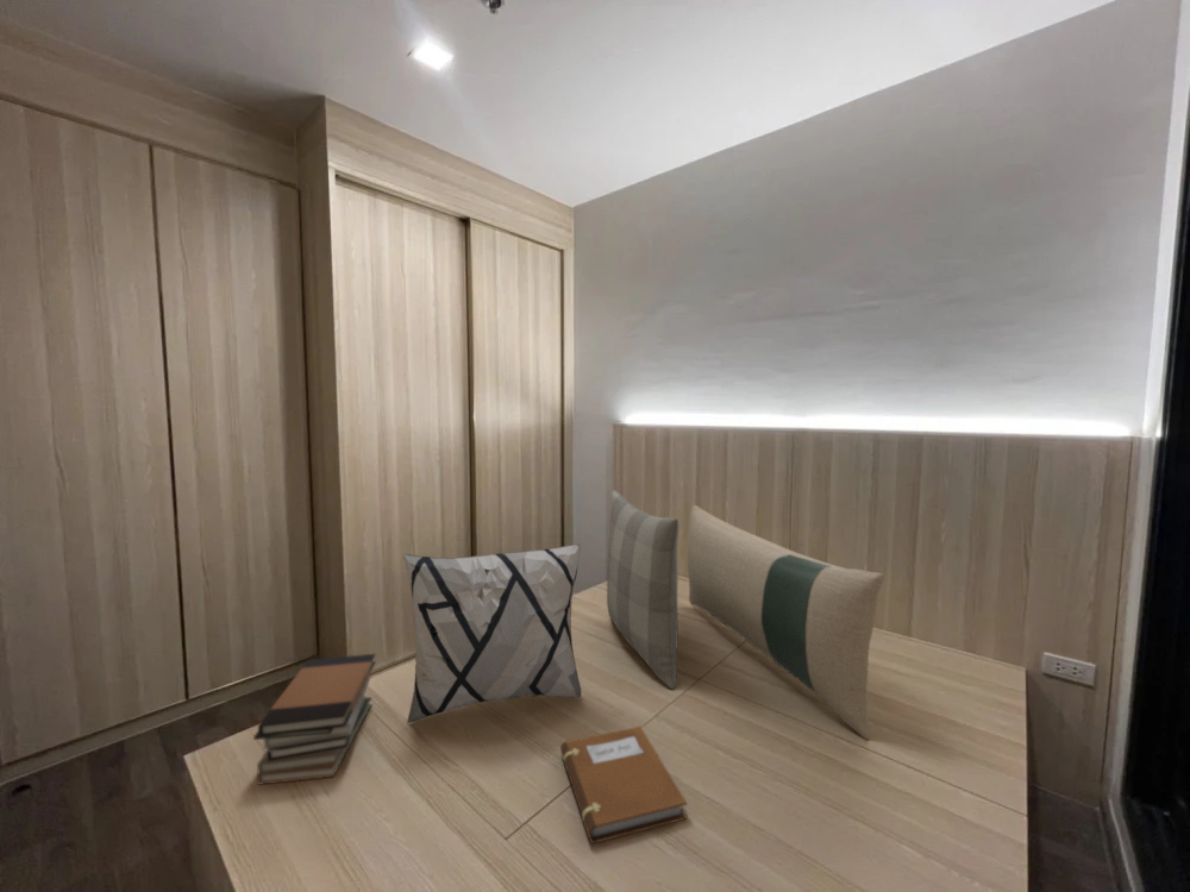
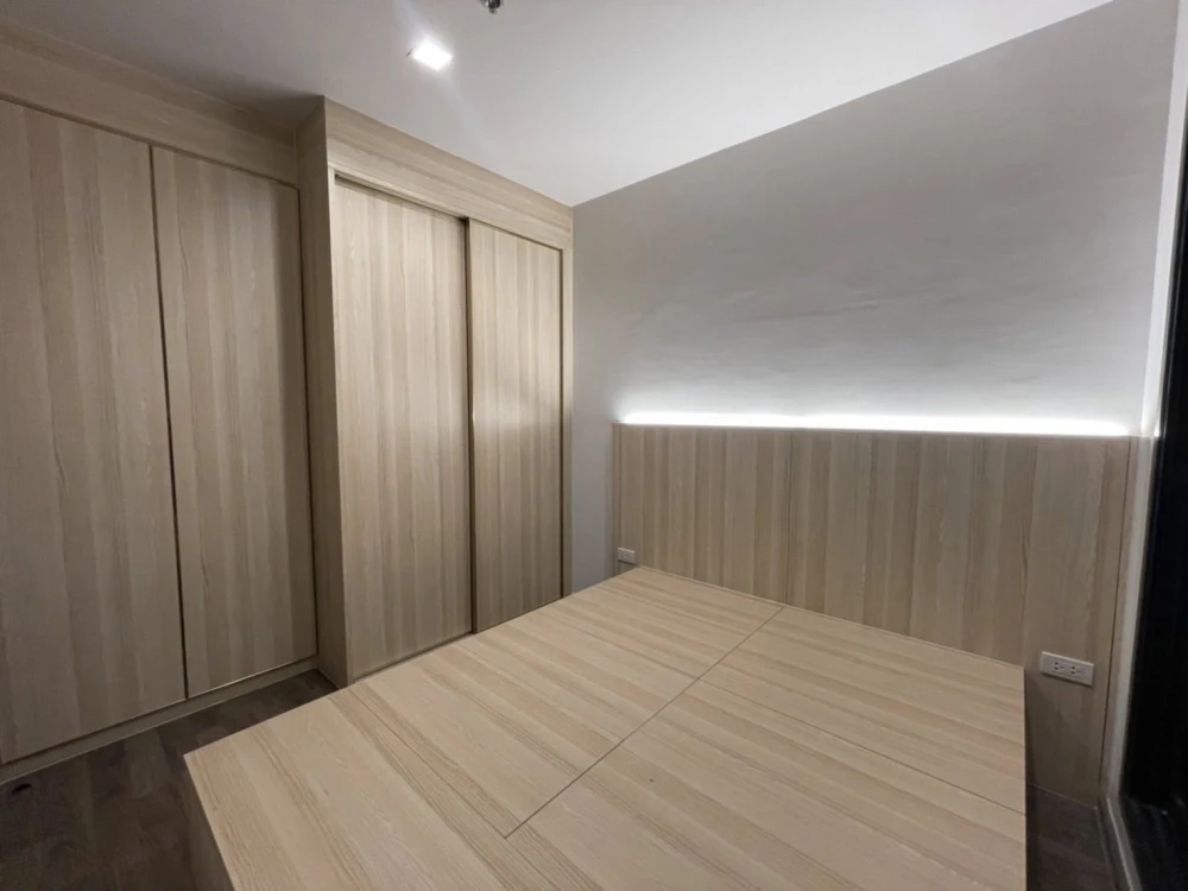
- notebook [559,725,688,844]
- pillow [687,504,885,741]
- pillow [606,489,679,690]
- book stack [252,653,377,786]
- decorative pillow [402,544,582,724]
